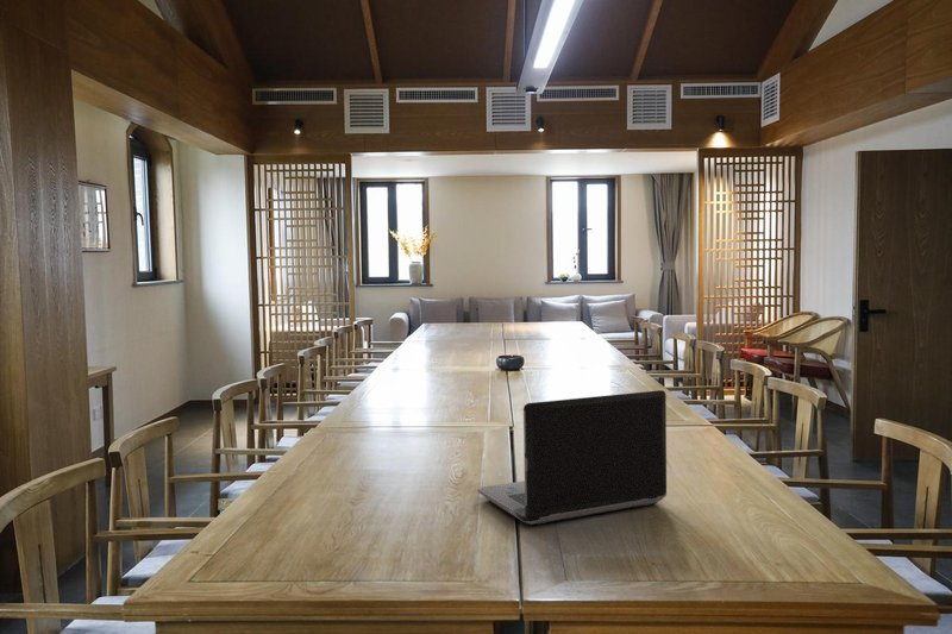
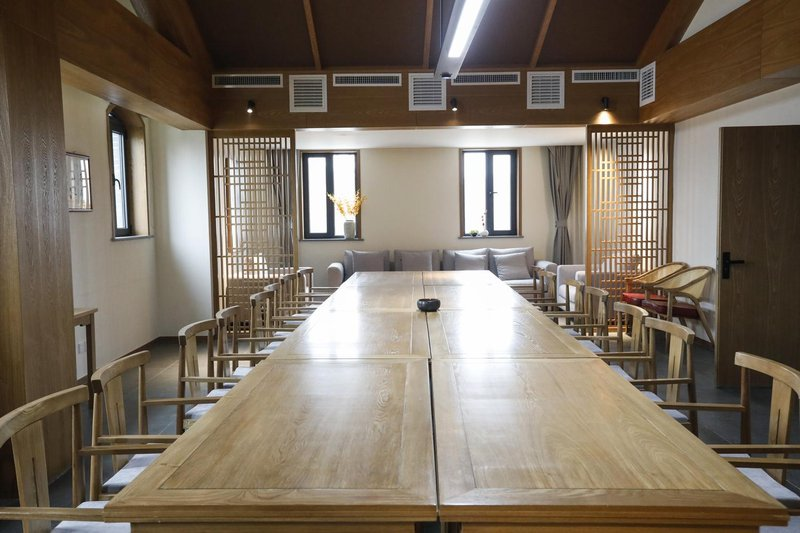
- laptop computer [476,389,668,526]
